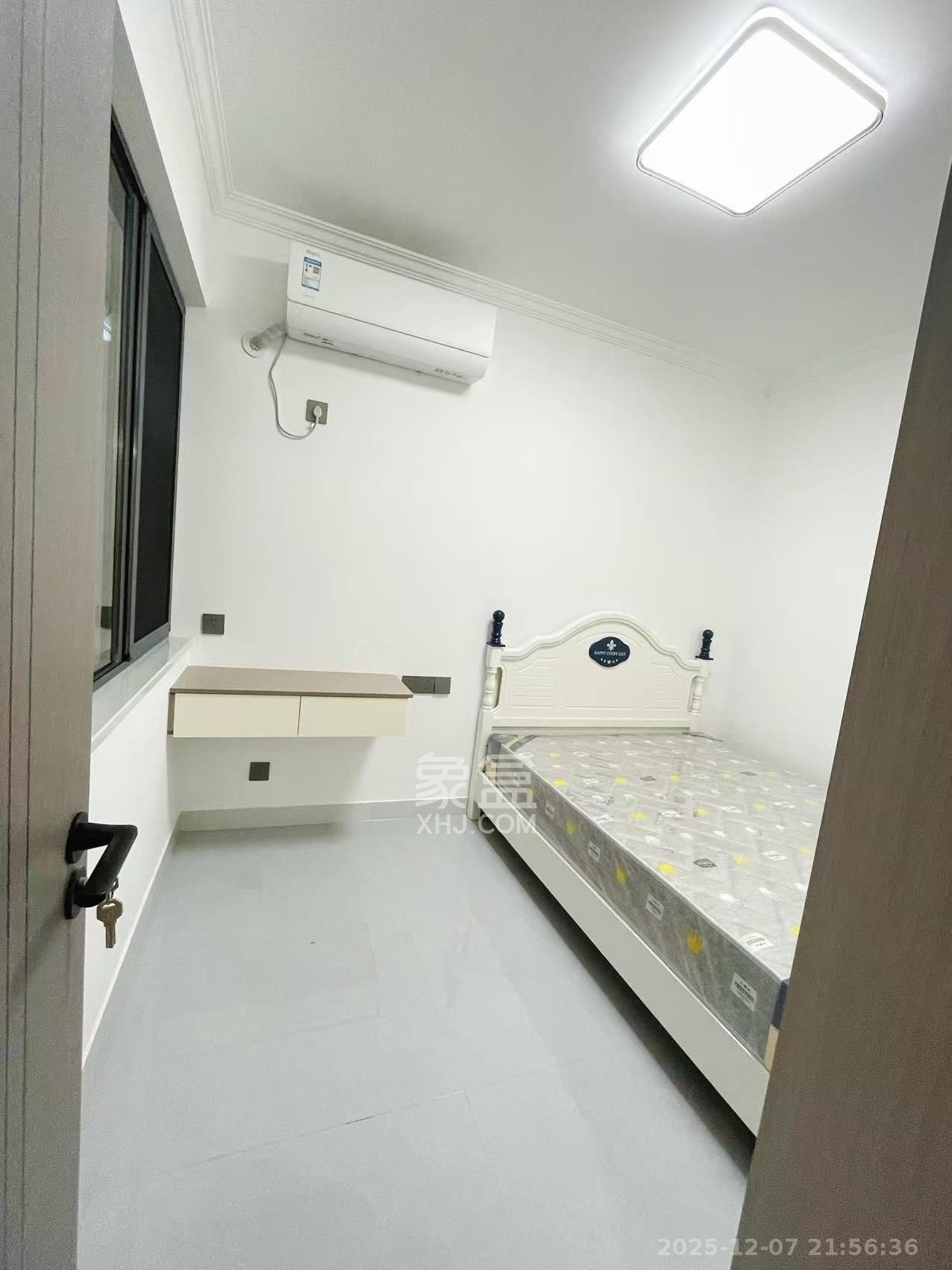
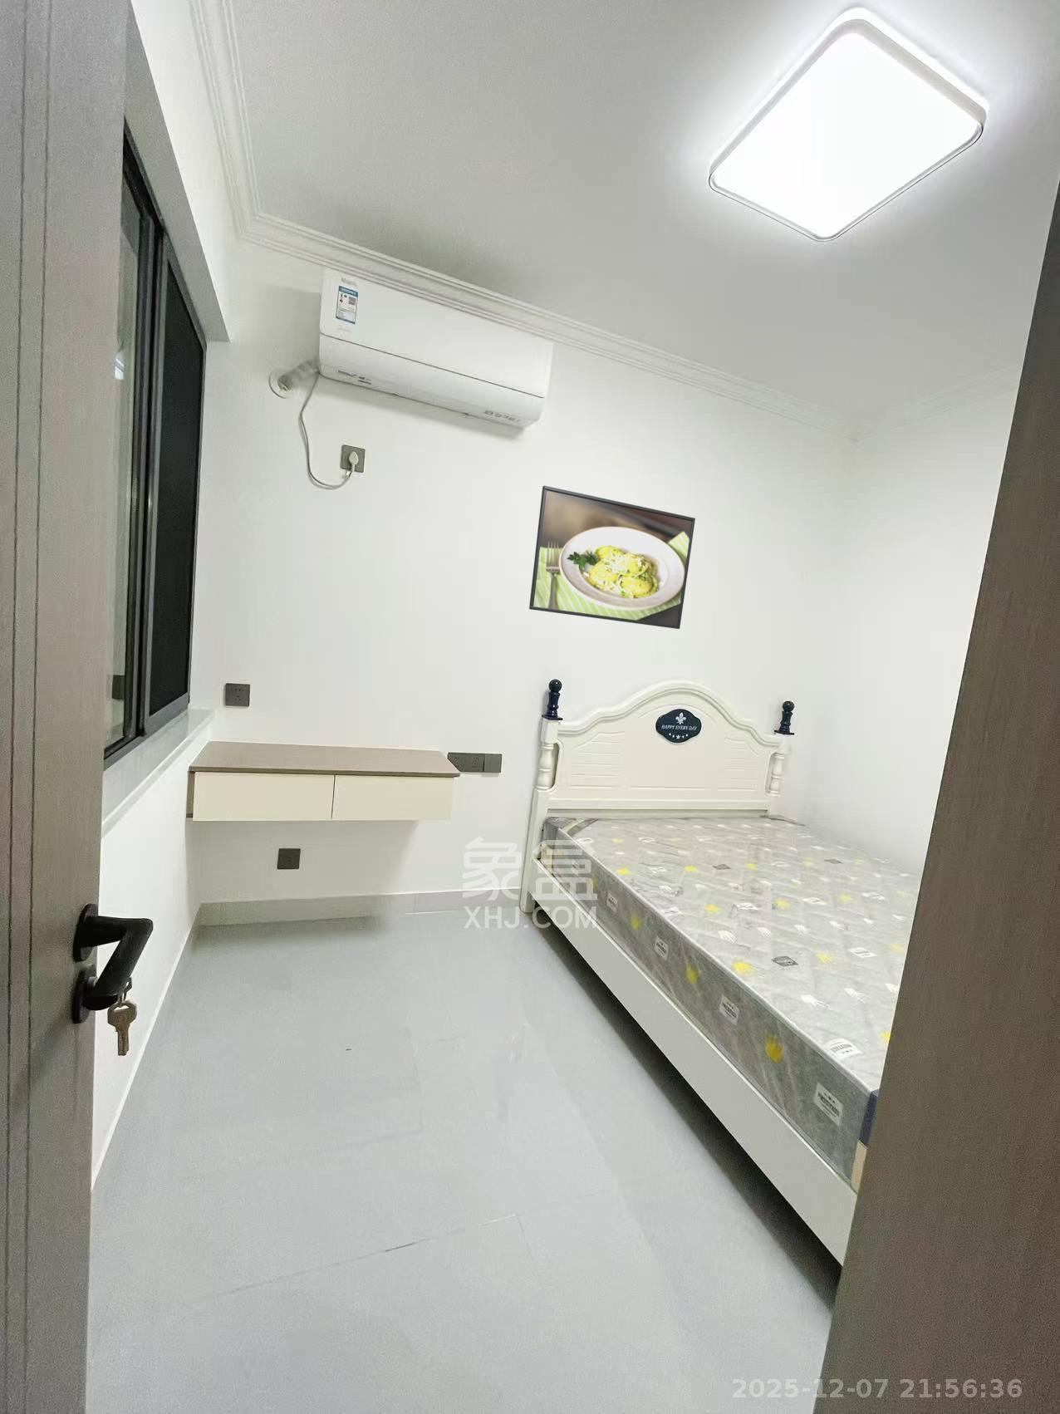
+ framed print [529,485,696,630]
